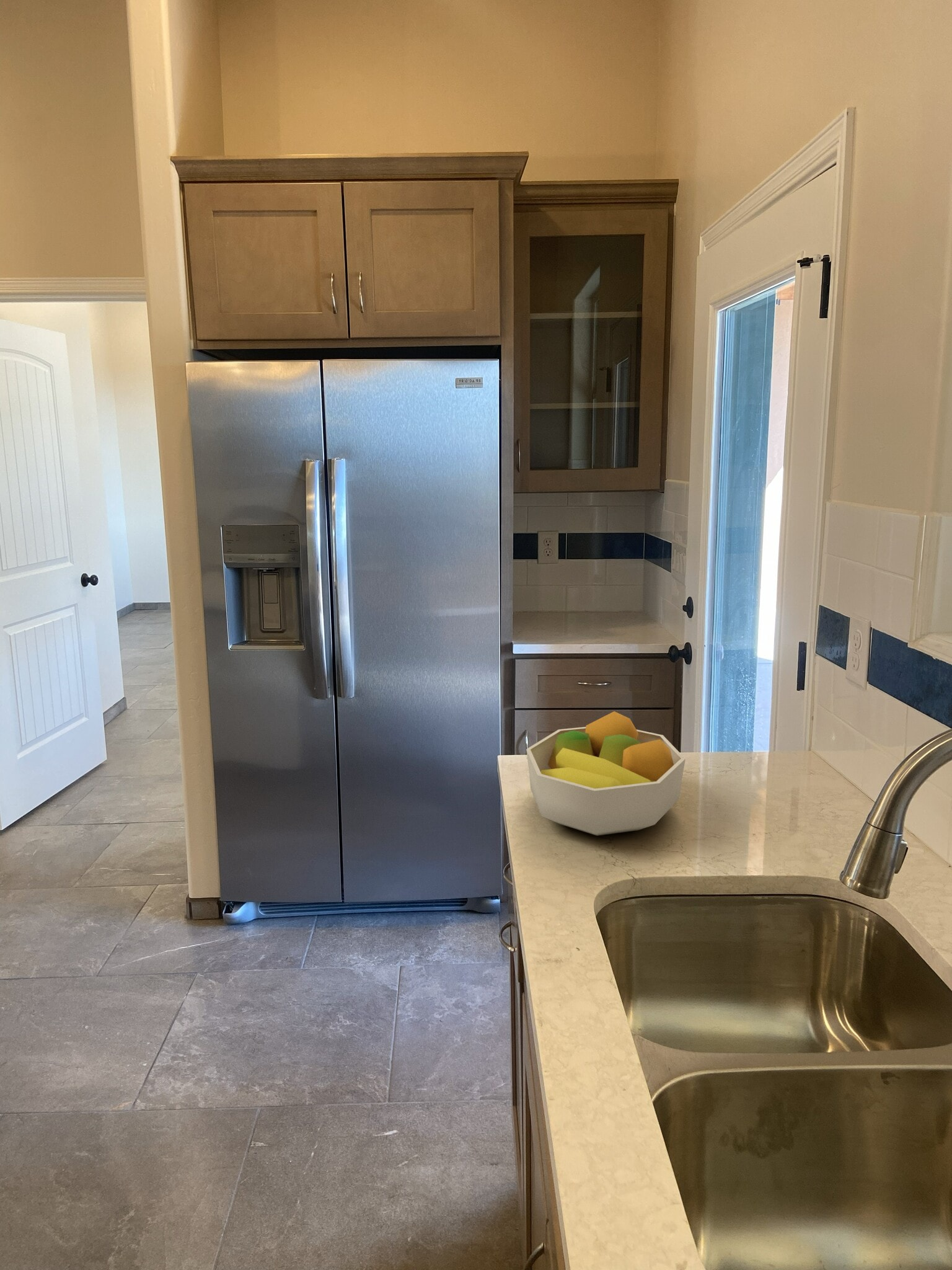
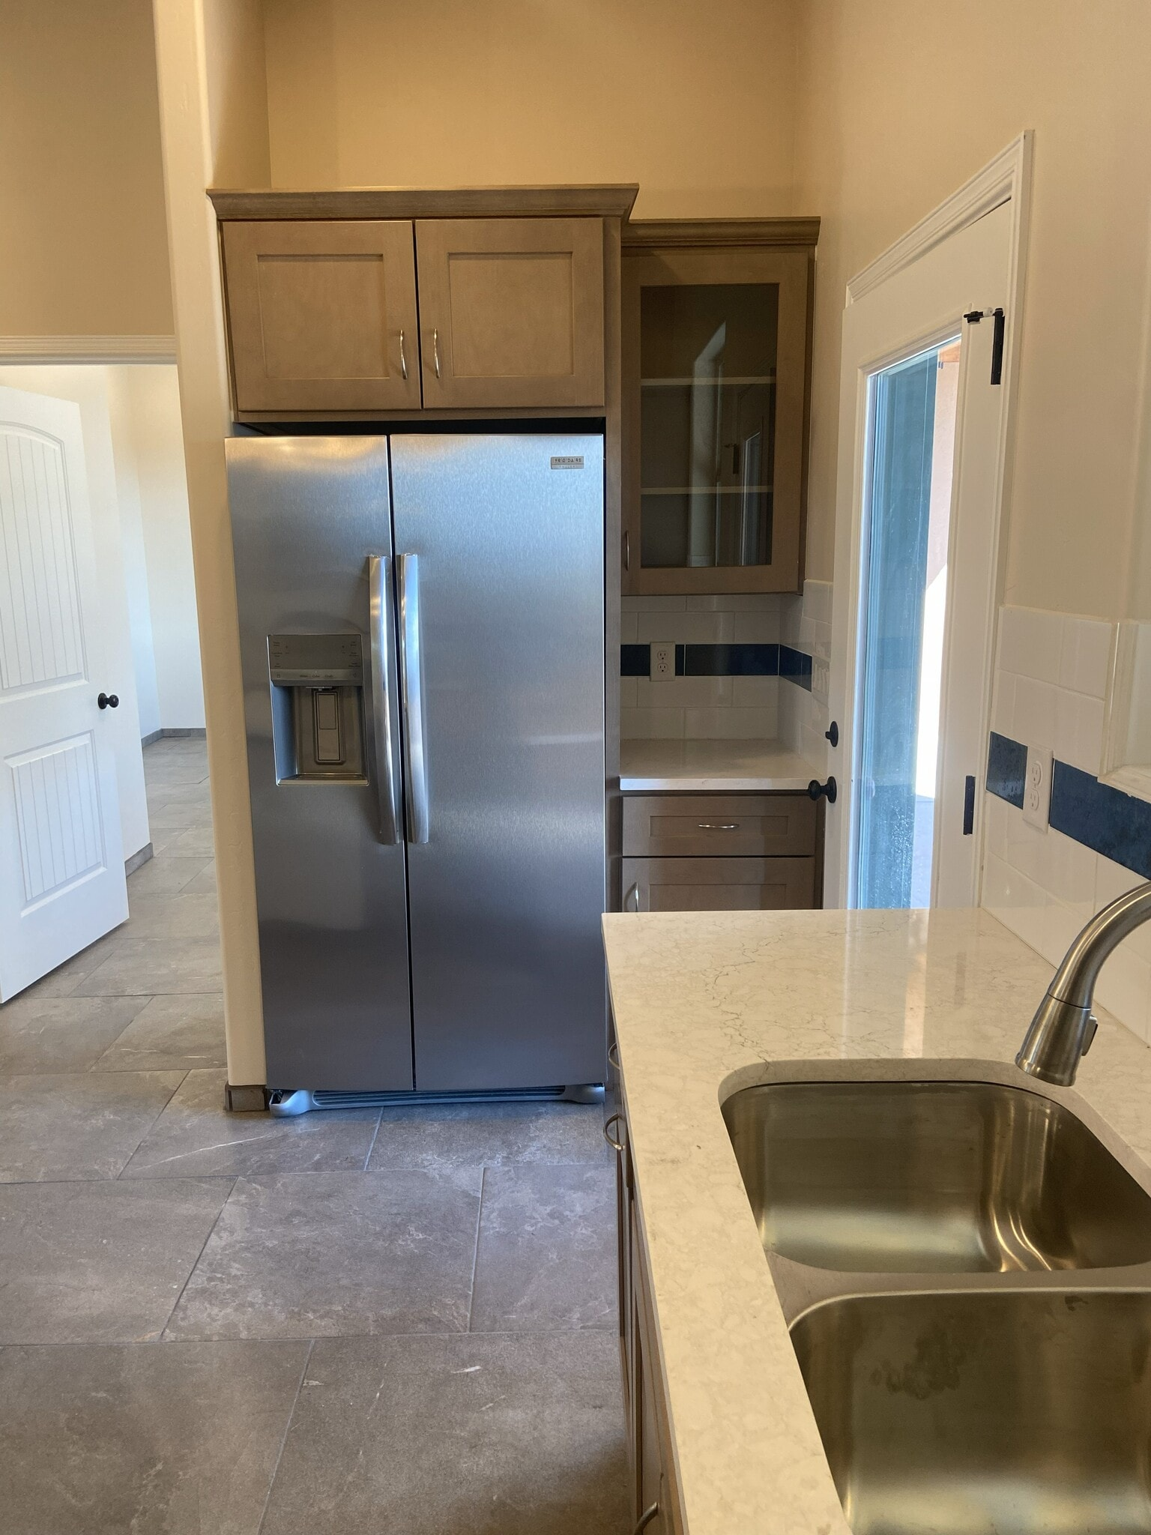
- fruit bowl [526,711,686,836]
